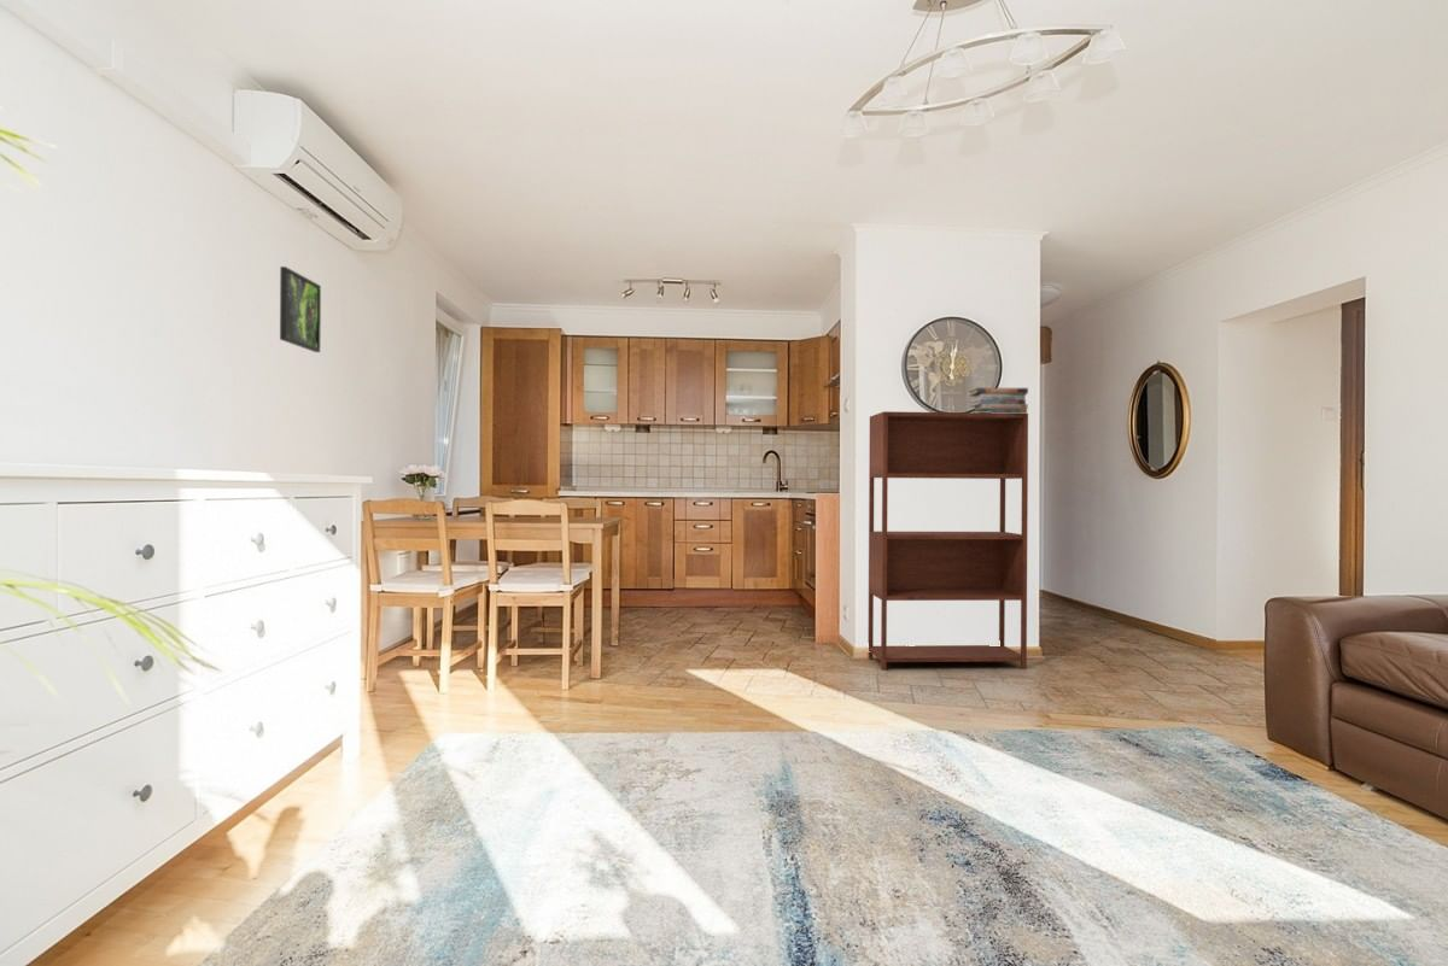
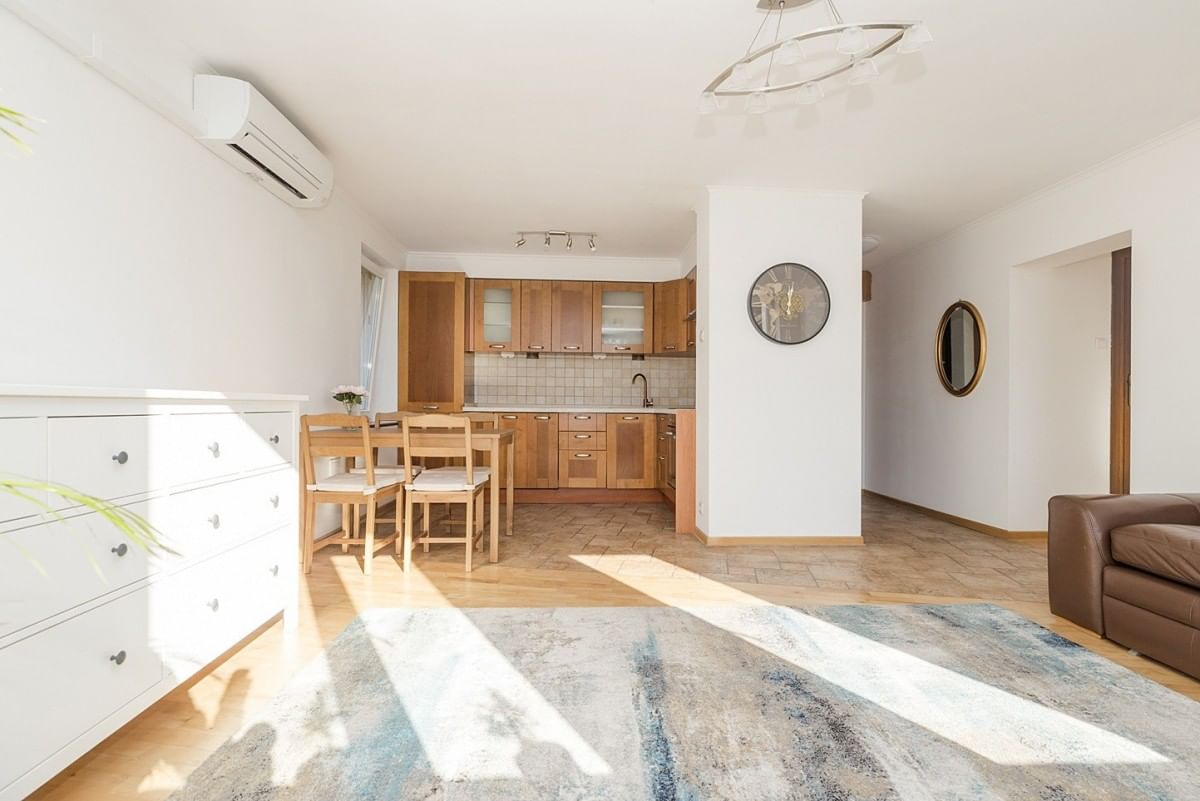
- book stack [968,387,1029,414]
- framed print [279,265,322,353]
- bookshelf [866,410,1029,672]
